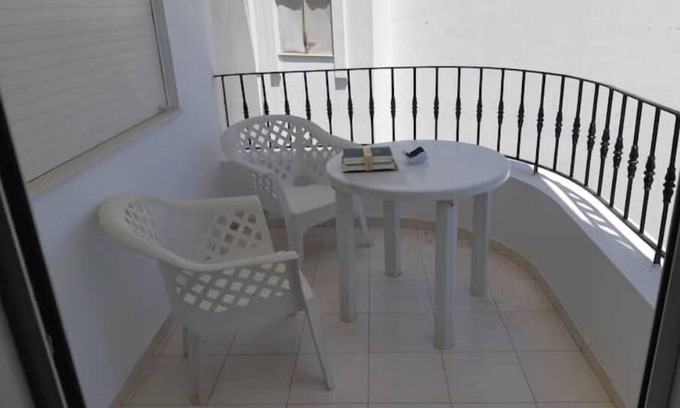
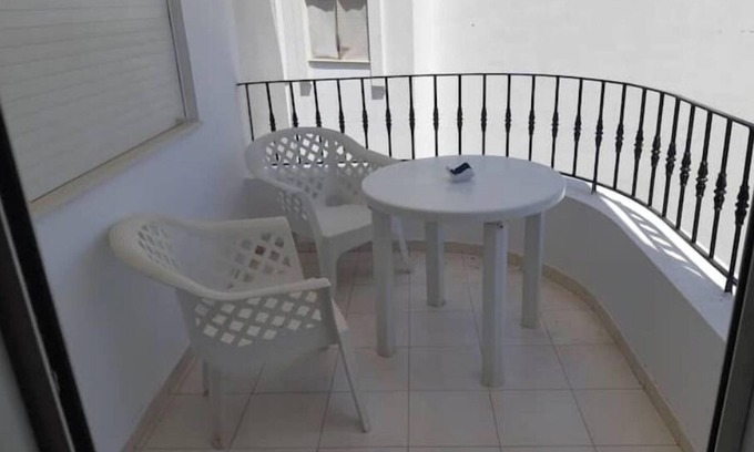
- hardback book [341,145,396,173]
